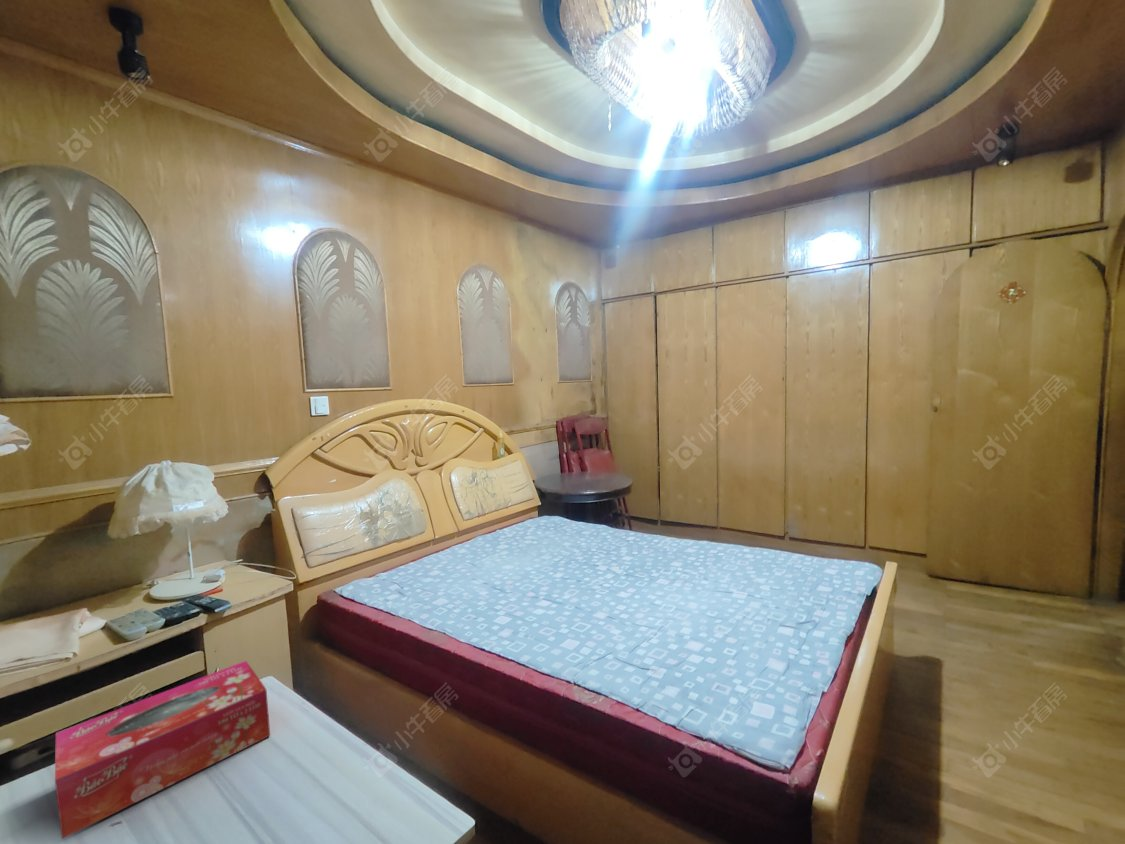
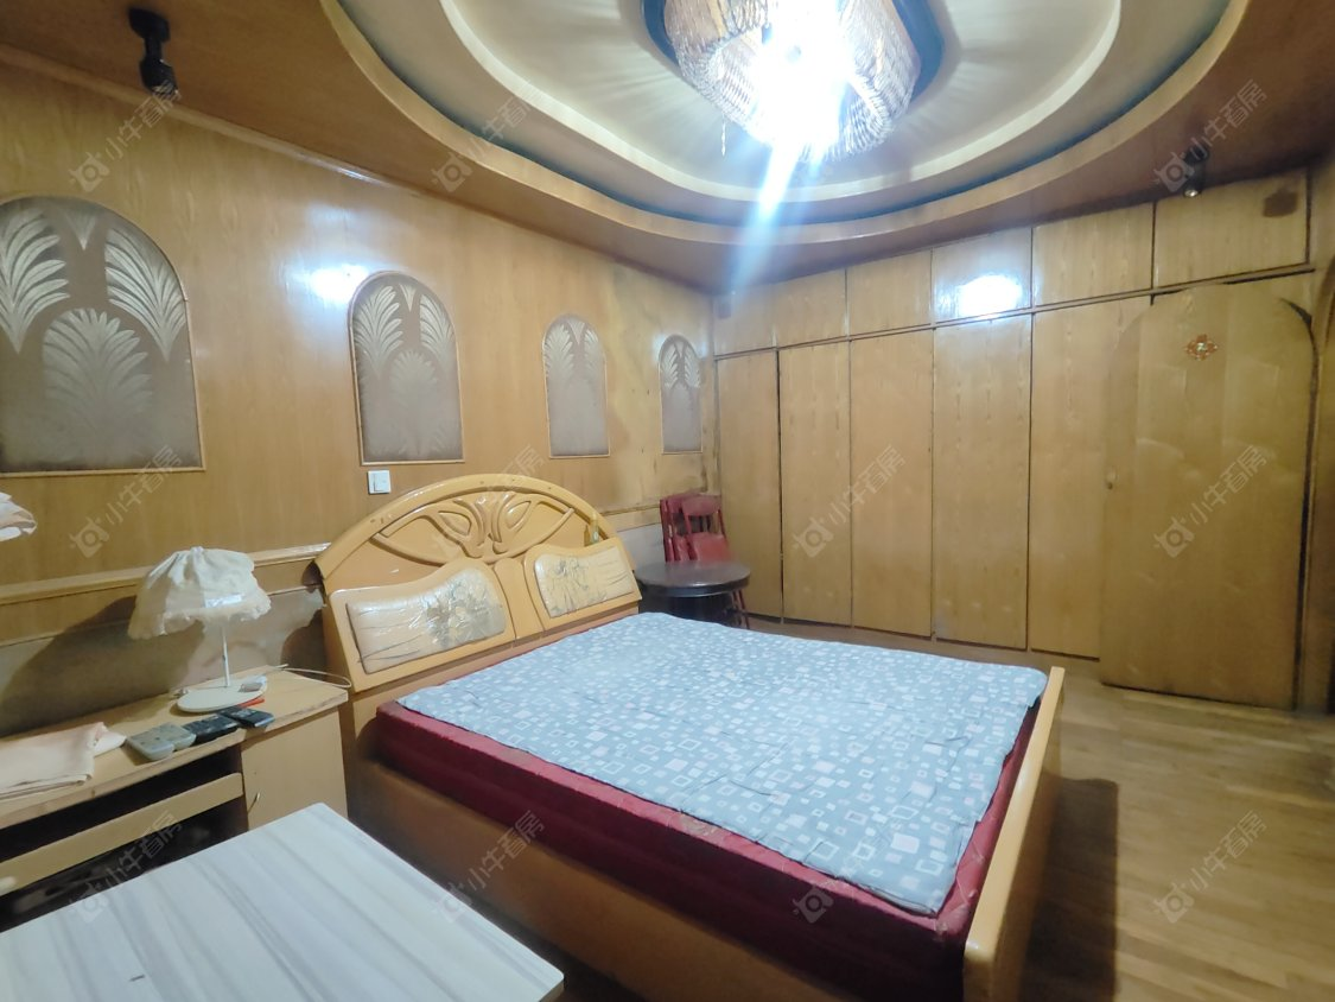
- tissue box [54,660,271,840]
